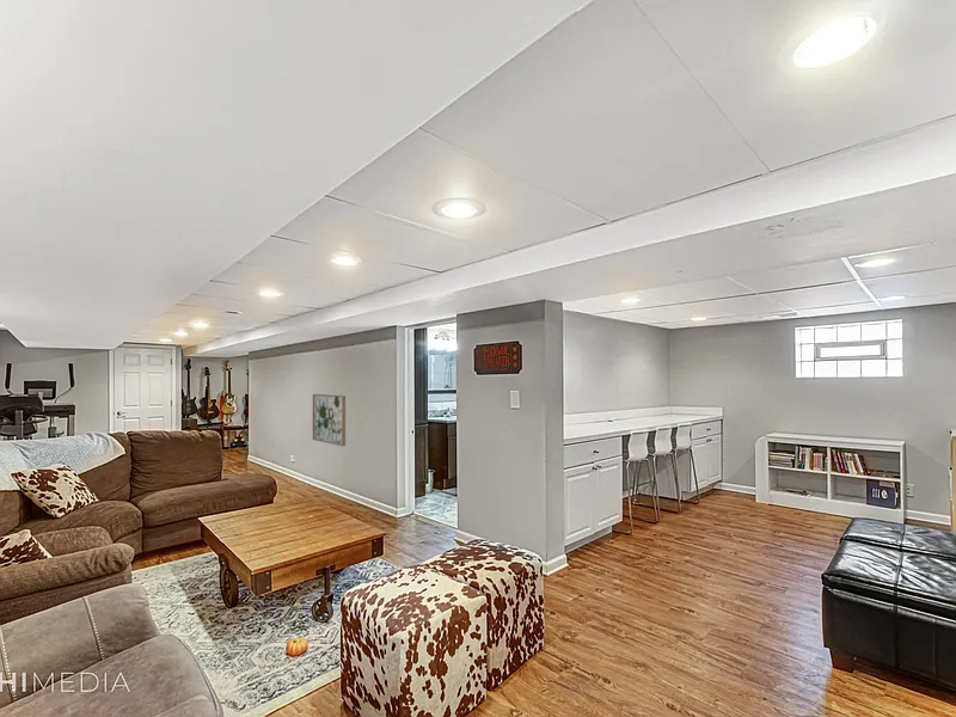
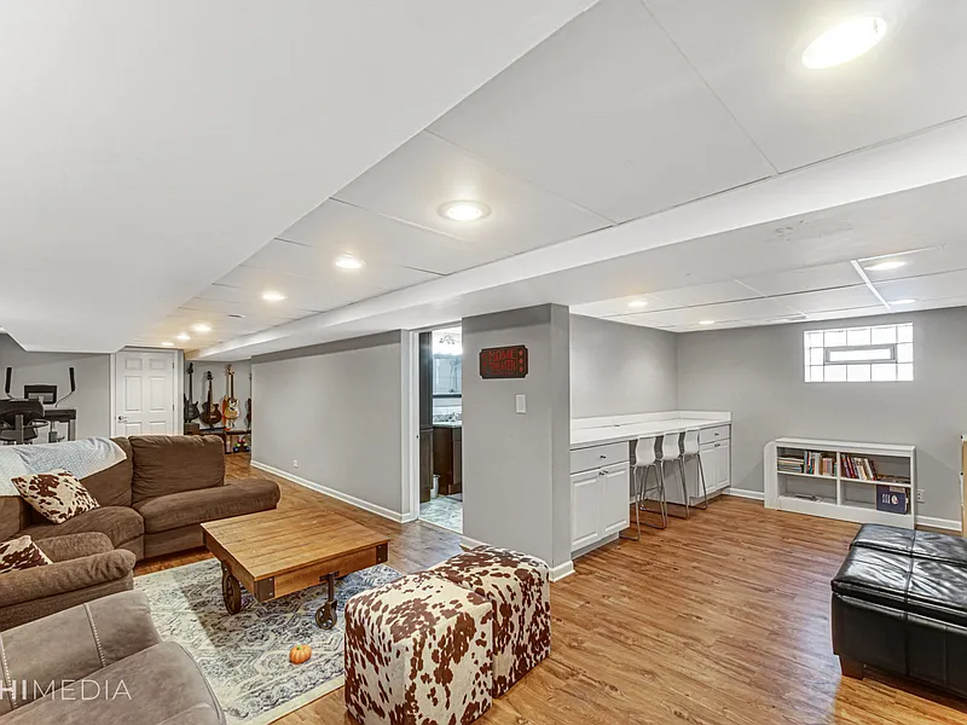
- wall art [312,393,347,447]
